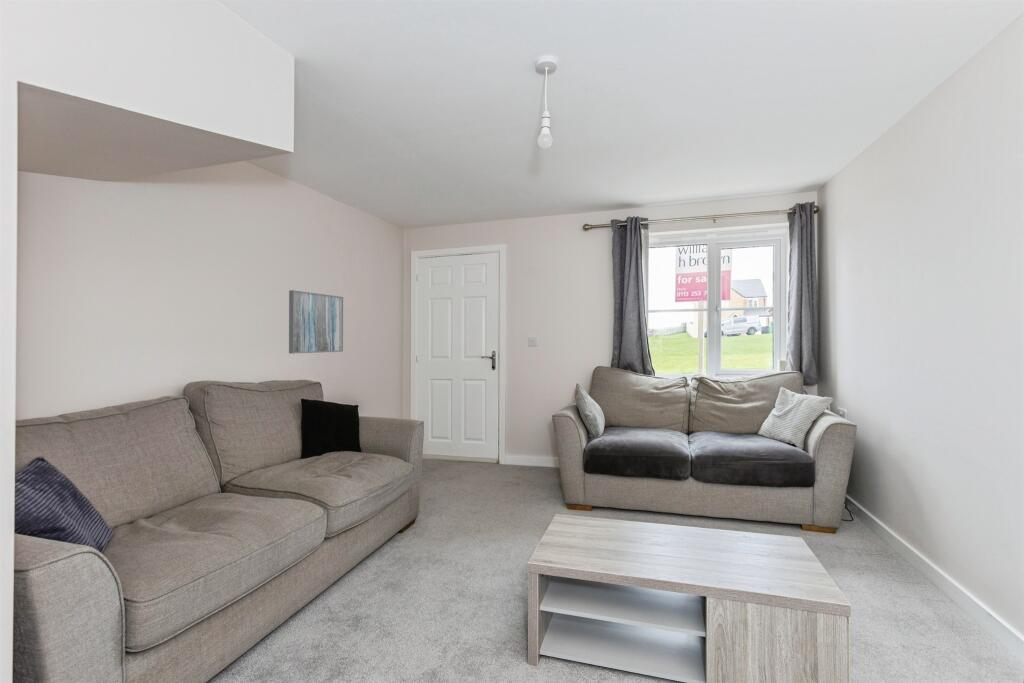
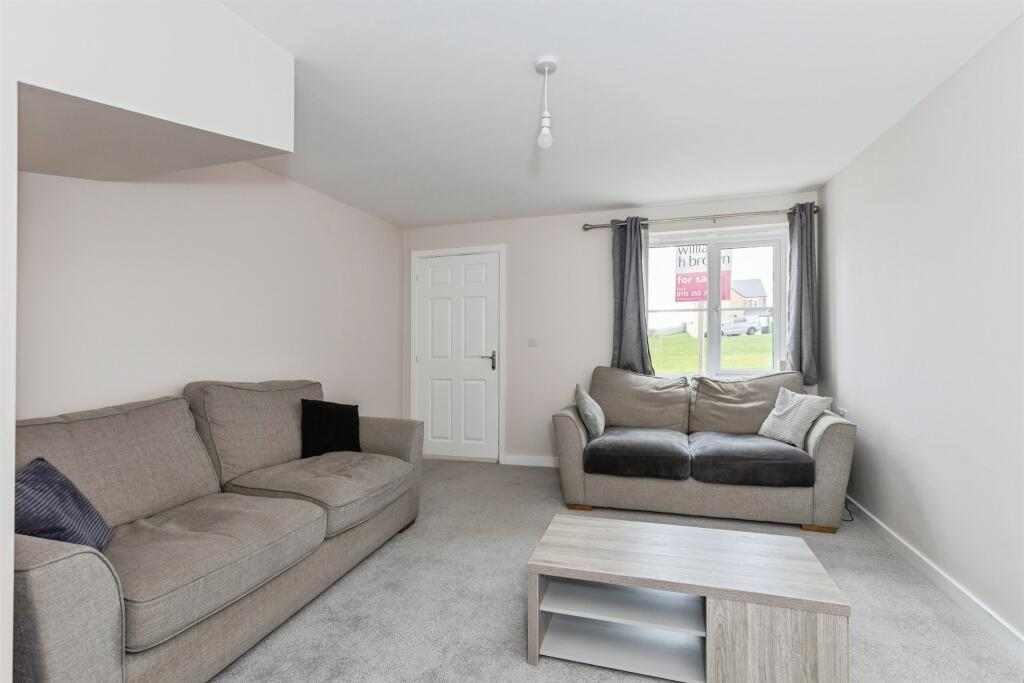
- wall art [288,289,344,354]
